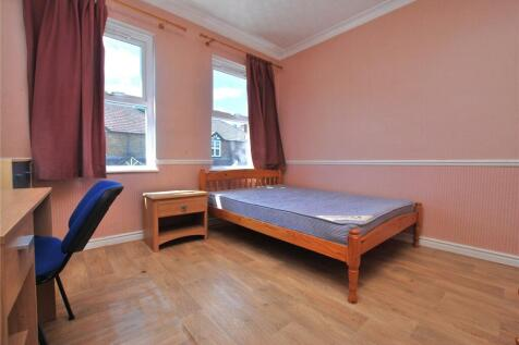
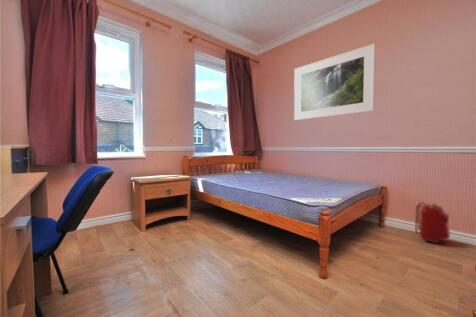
+ backpack [414,201,451,244]
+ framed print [293,43,376,121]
